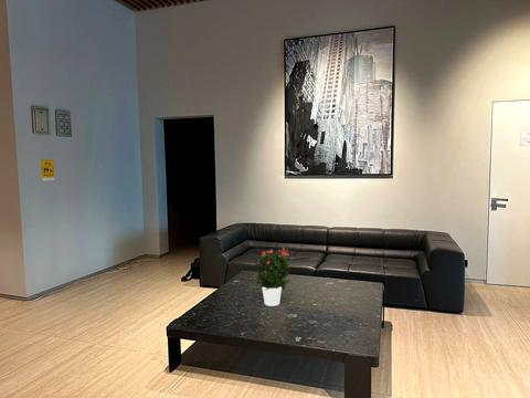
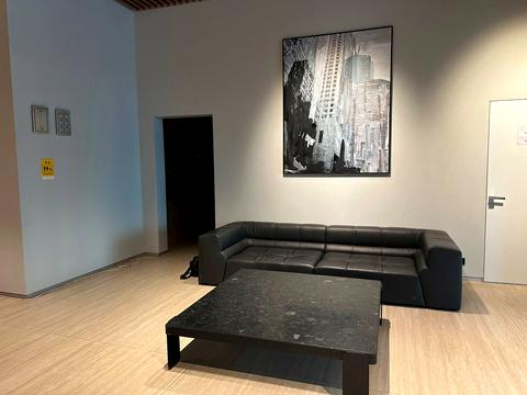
- potted flower [255,247,292,307]
